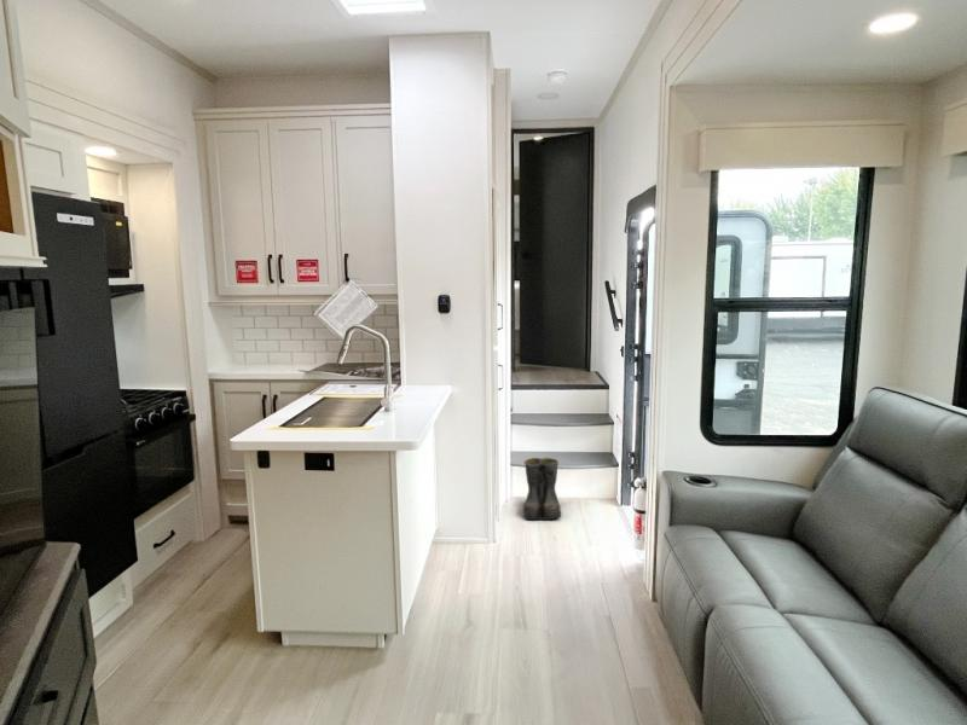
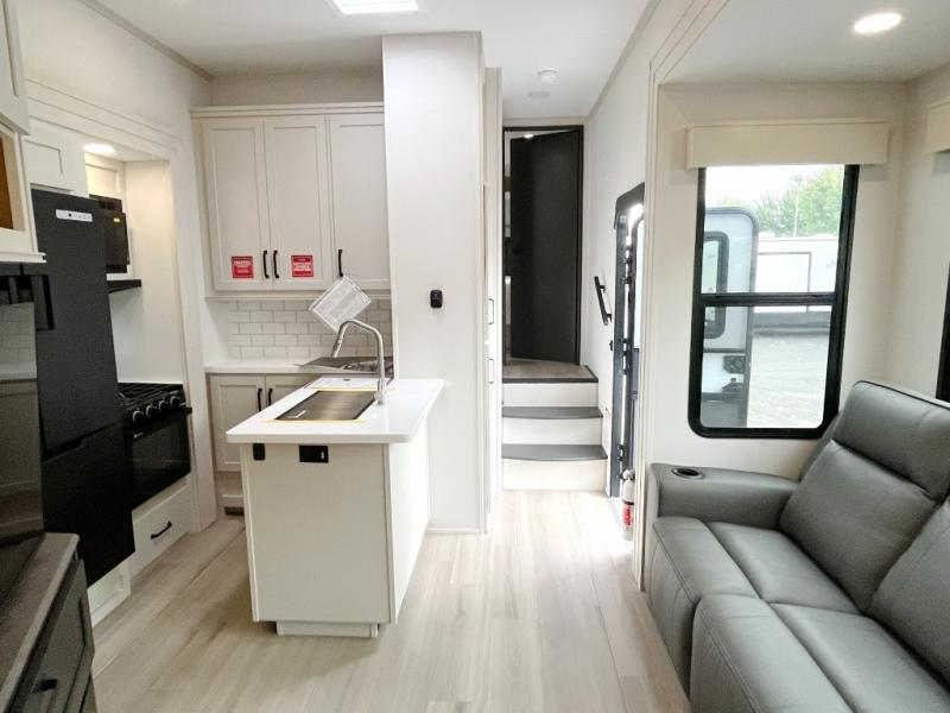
- boots [522,457,562,521]
